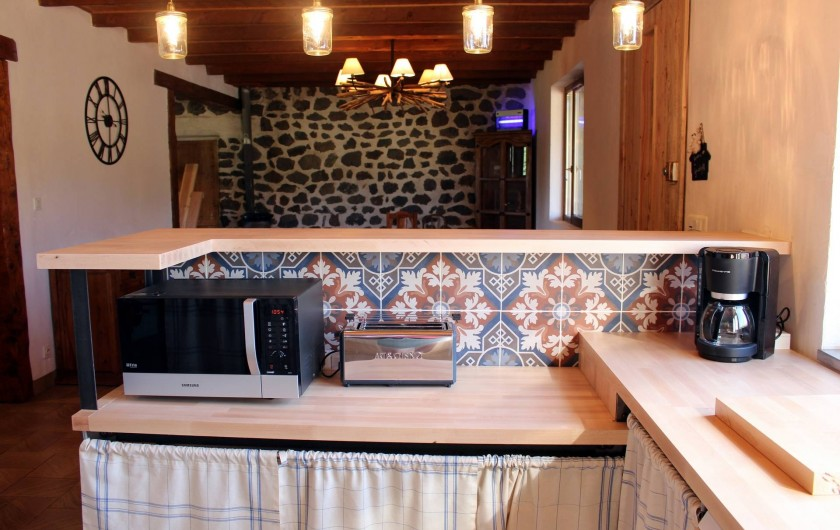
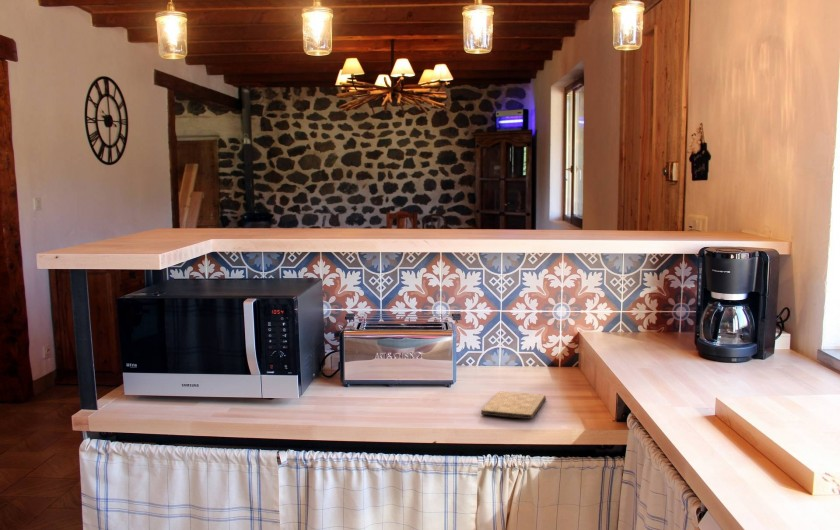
+ cutting board [480,390,547,420]
